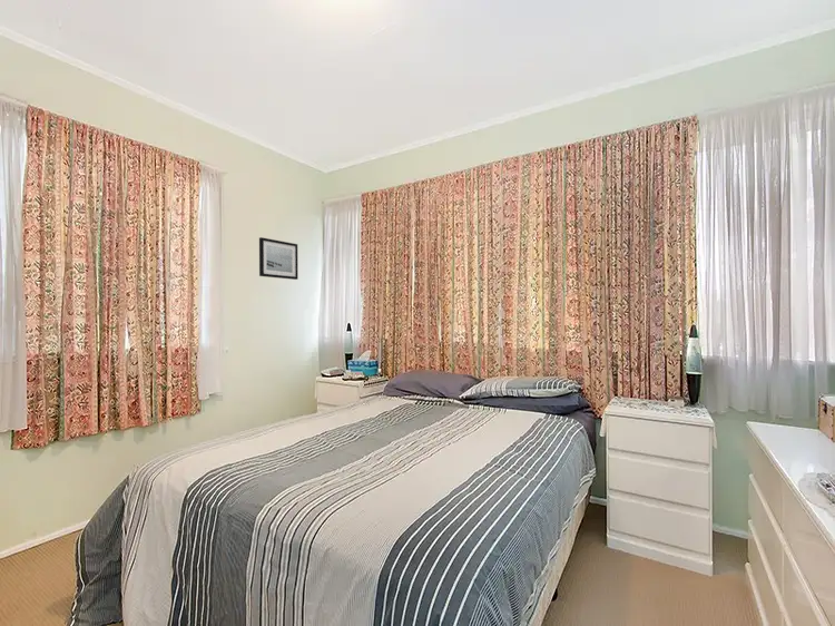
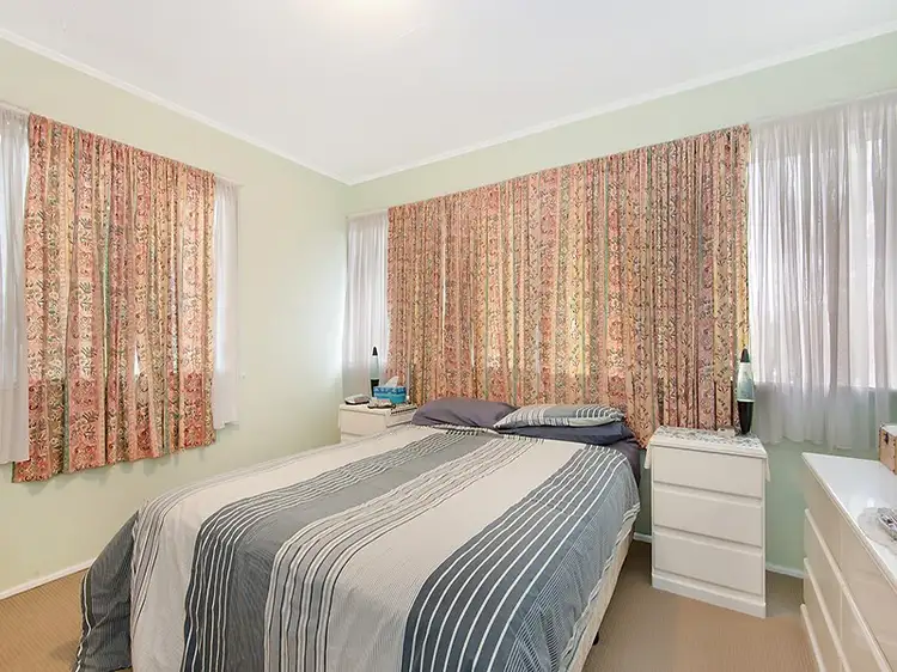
- wall art [258,236,299,281]
